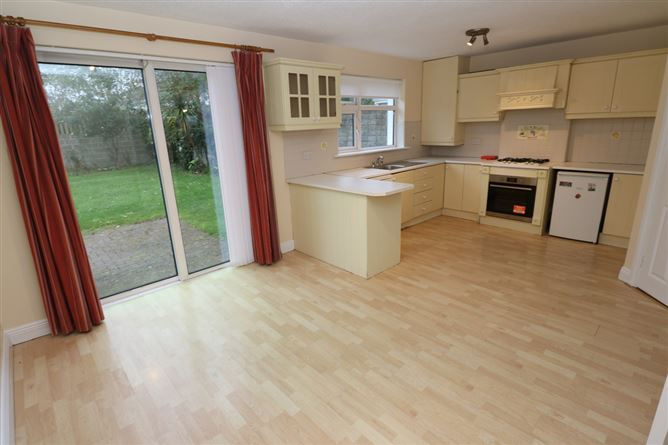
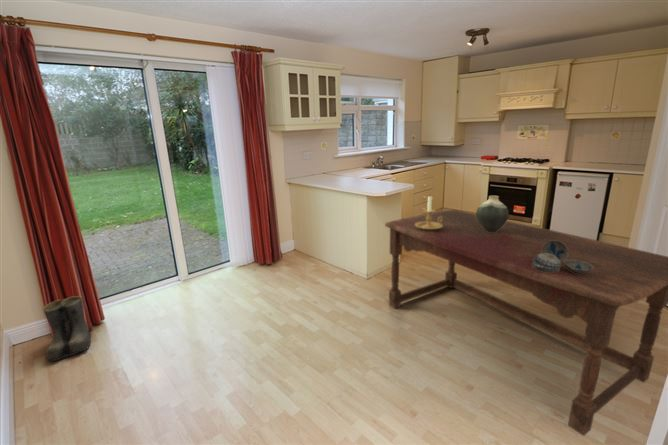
+ candle holder [415,195,443,230]
+ boots [42,295,92,363]
+ decorative bowl [532,240,594,274]
+ dining table [384,208,668,437]
+ vase [475,194,510,232]
